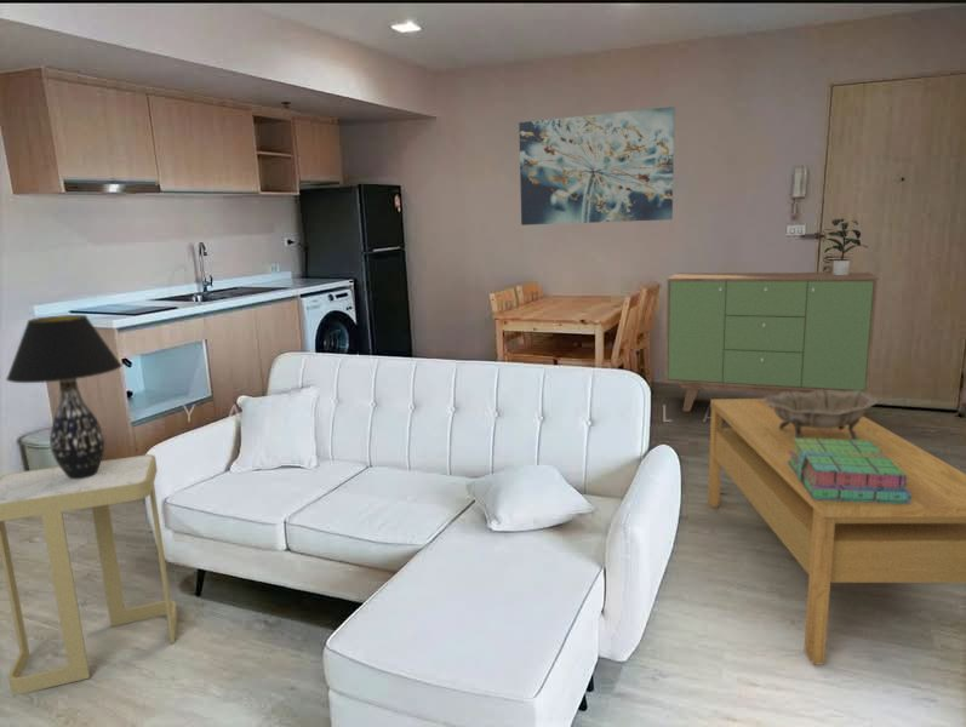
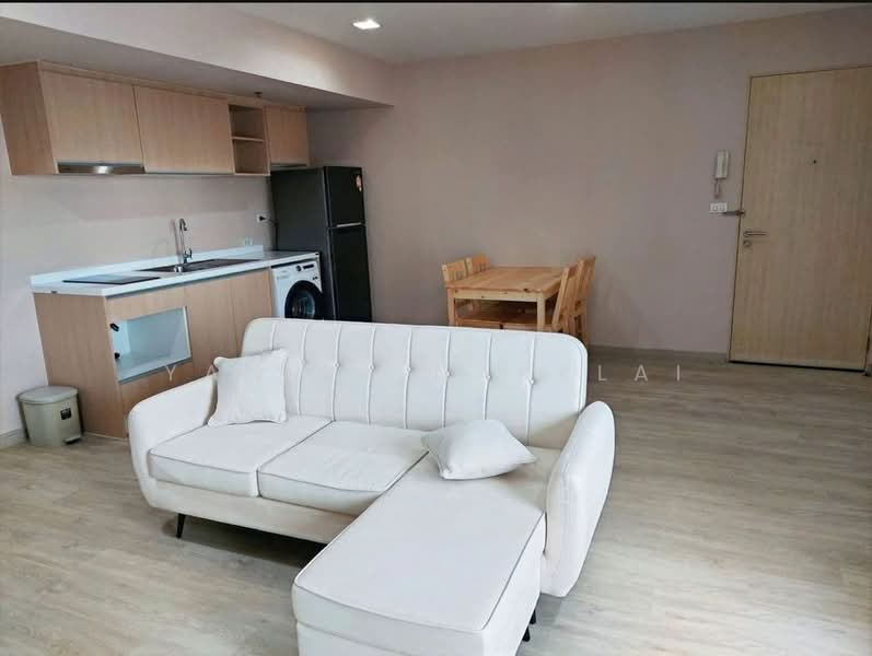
- wall art [518,105,676,227]
- decorative bowl [761,391,880,440]
- sideboard [664,271,879,413]
- coffee table [707,397,966,666]
- side table [0,453,178,695]
- table lamp [5,314,124,479]
- potted plant [823,217,868,275]
- stack of books [788,439,911,504]
